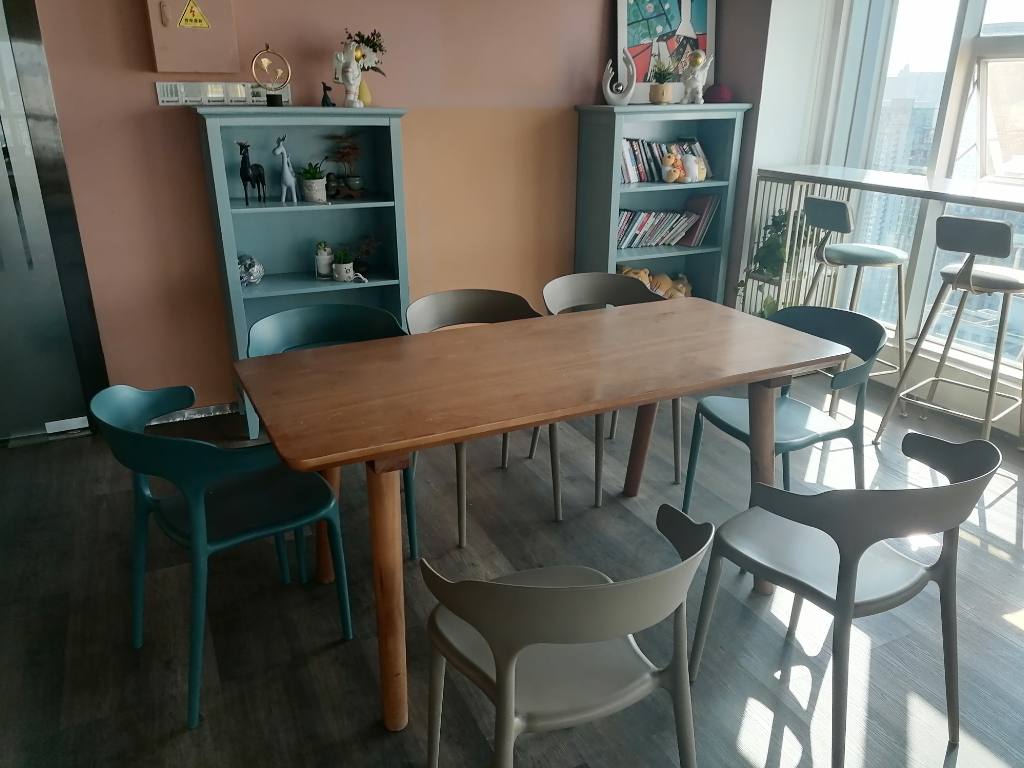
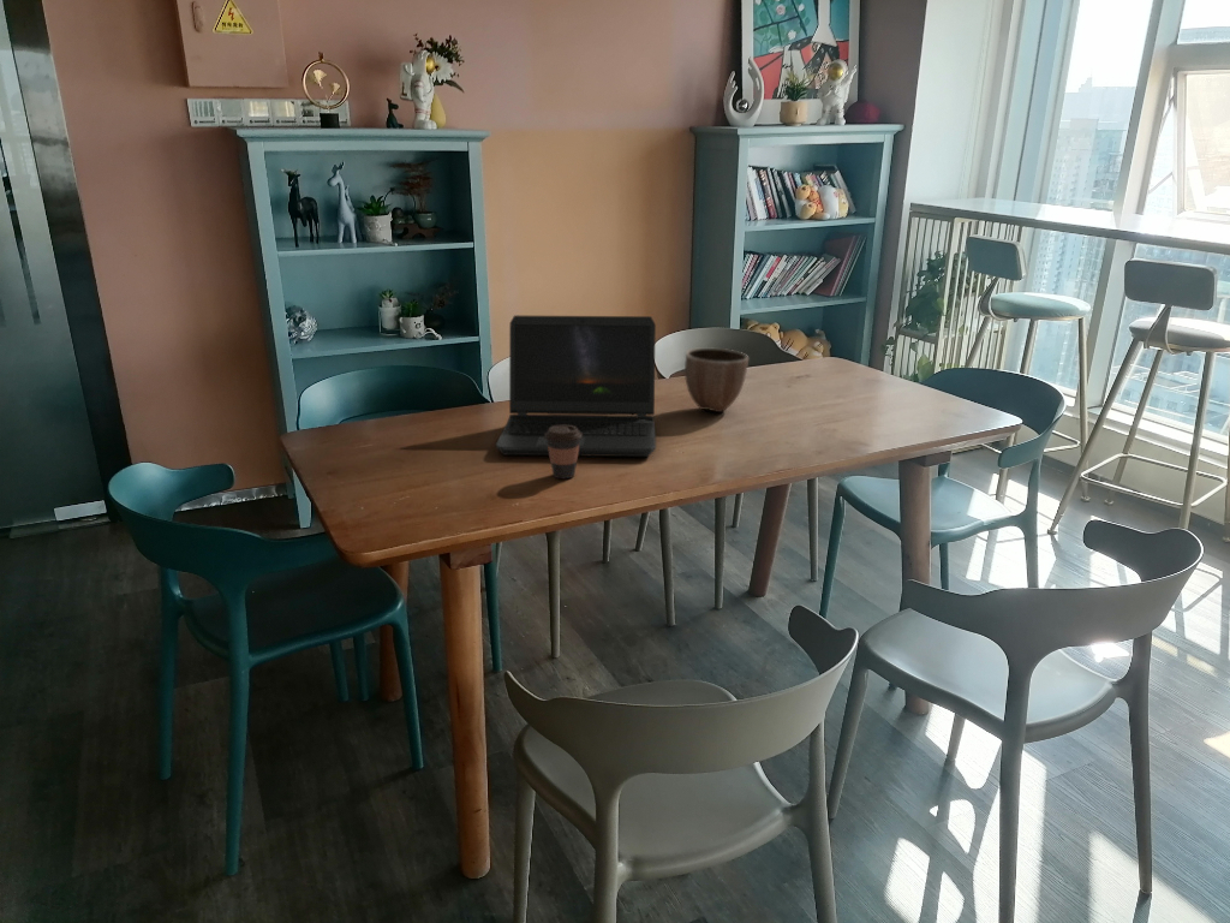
+ coffee cup [544,424,583,480]
+ laptop computer [495,314,657,458]
+ decorative bowl [683,347,750,413]
